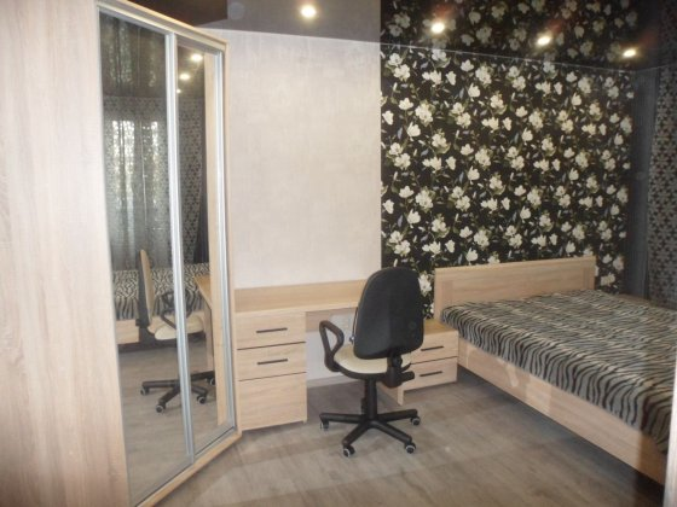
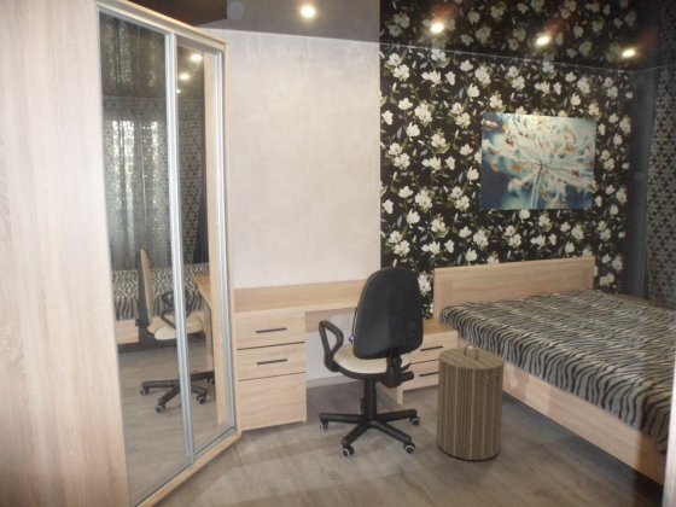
+ wall art [478,111,598,211]
+ laundry hamper [436,342,506,461]
